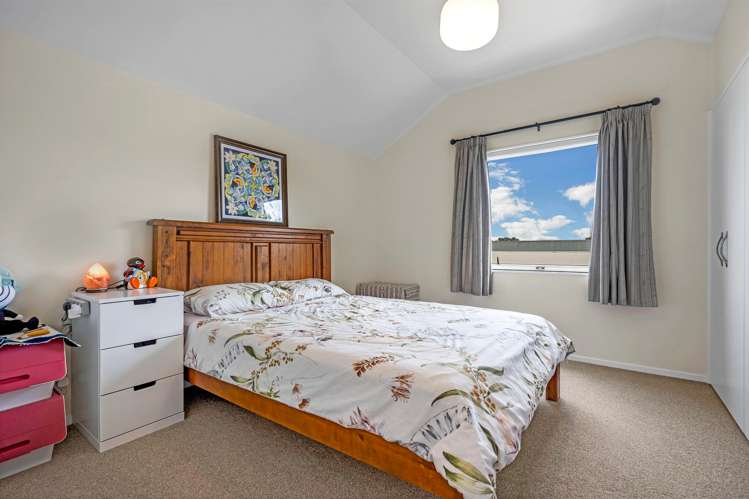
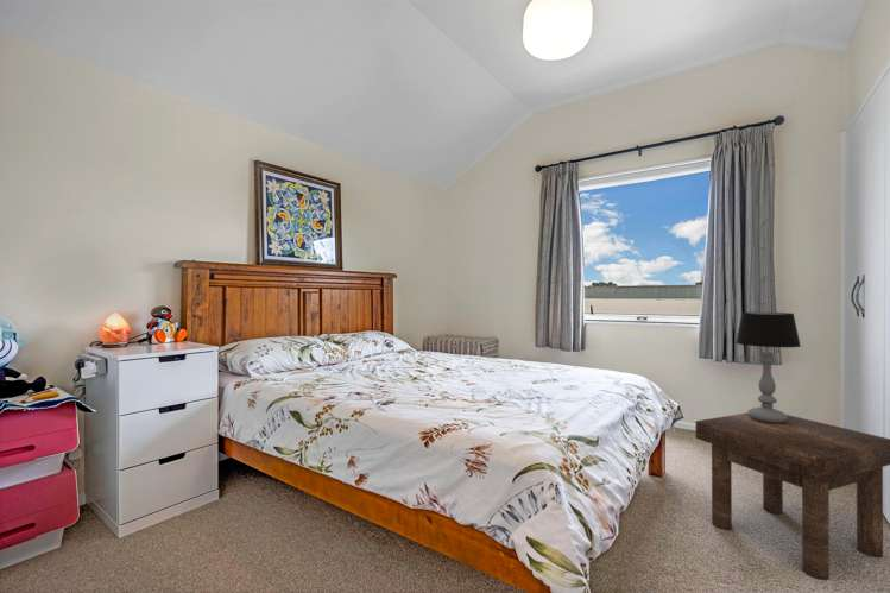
+ table lamp [734,311,802,423]
+ stool [695,412,890,581]
